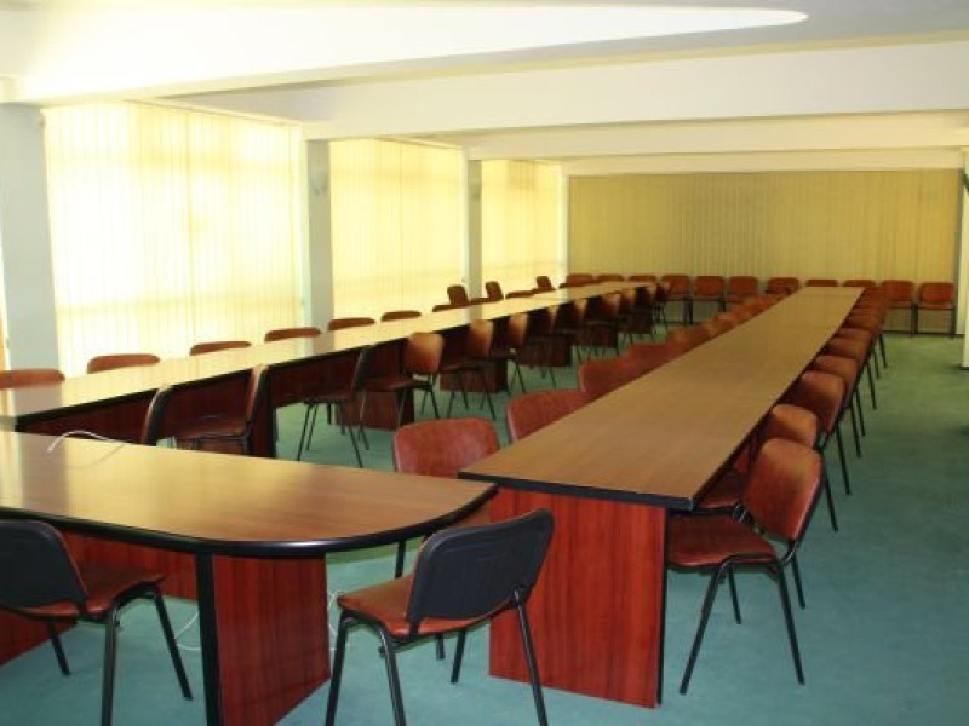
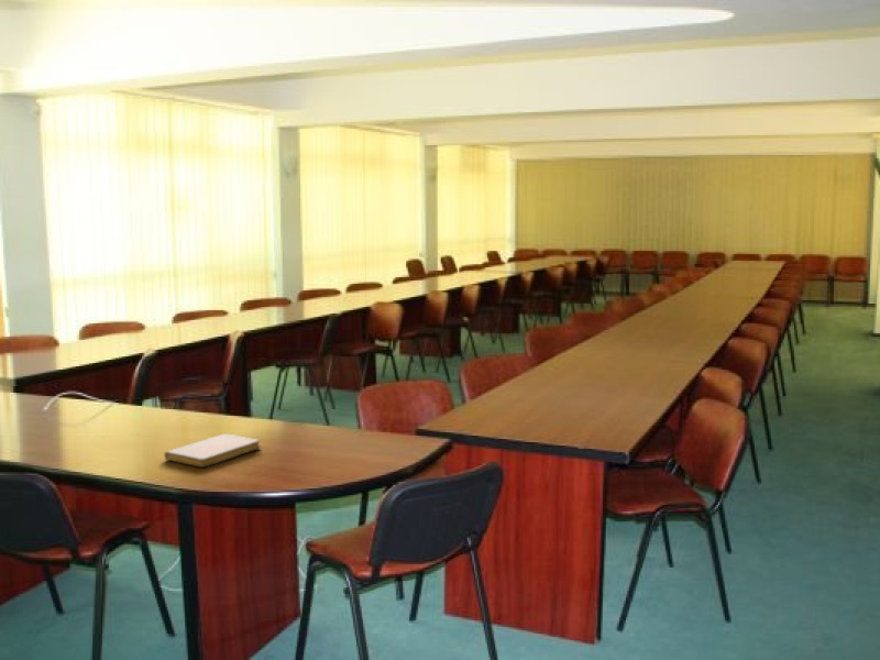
+ notebook [164,432,262,469]
